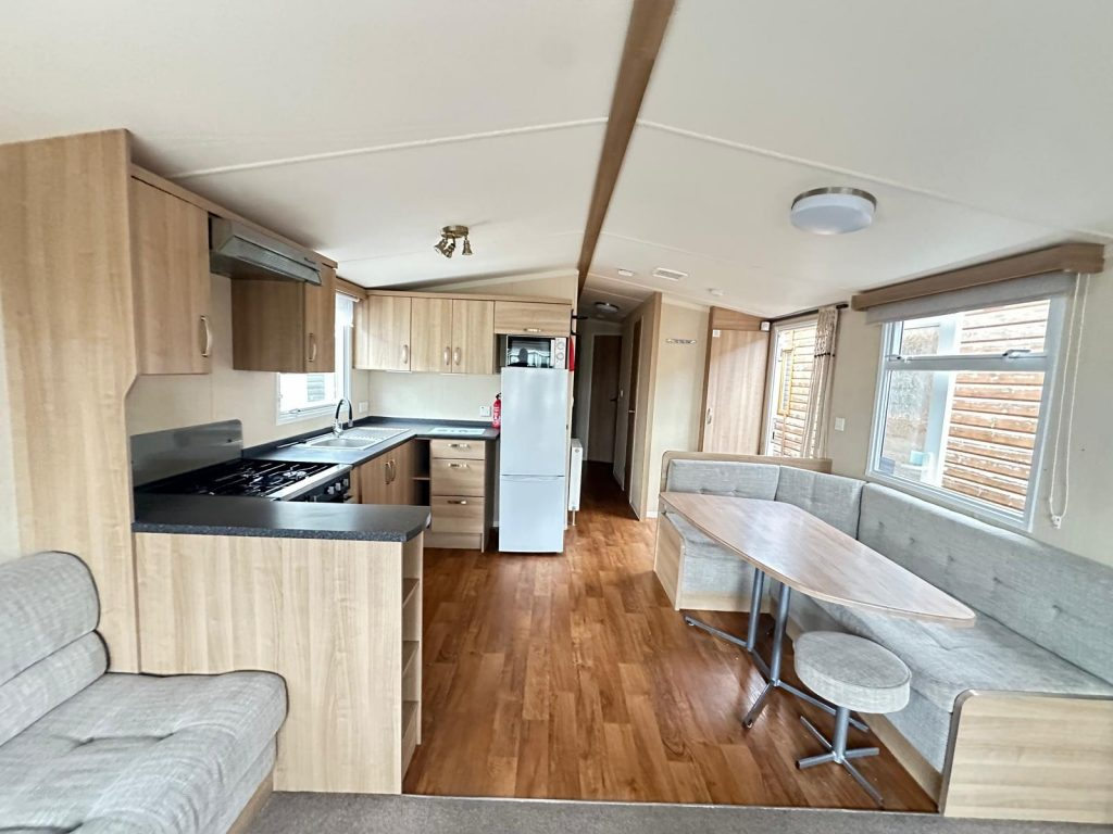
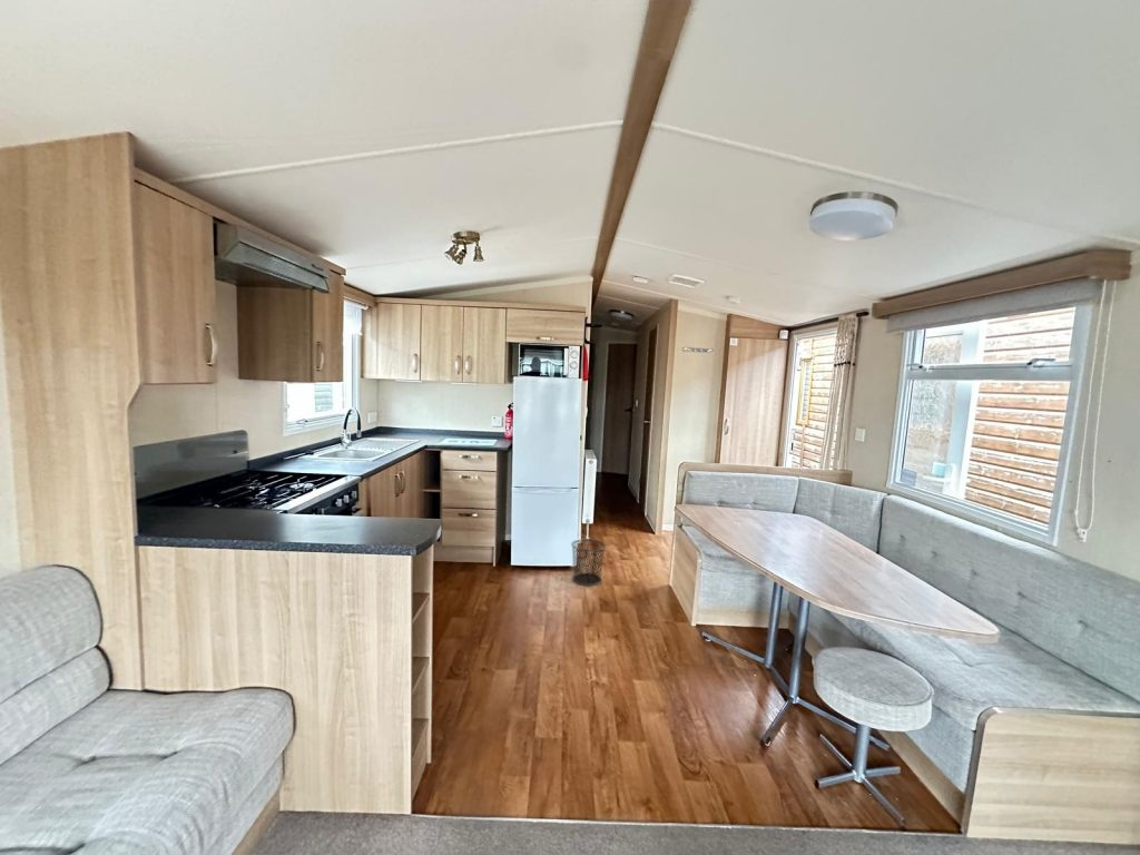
+ waste bin [570,538,607,587]
